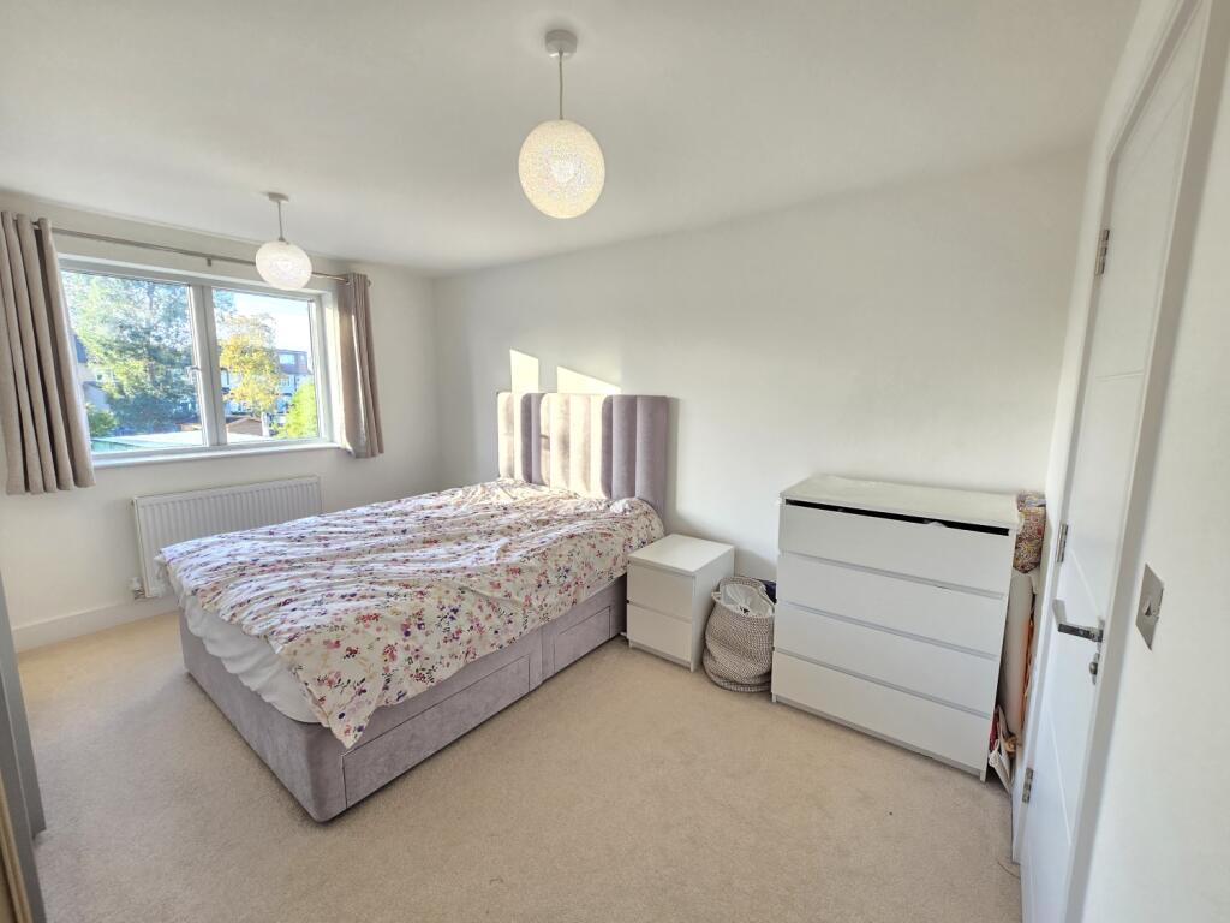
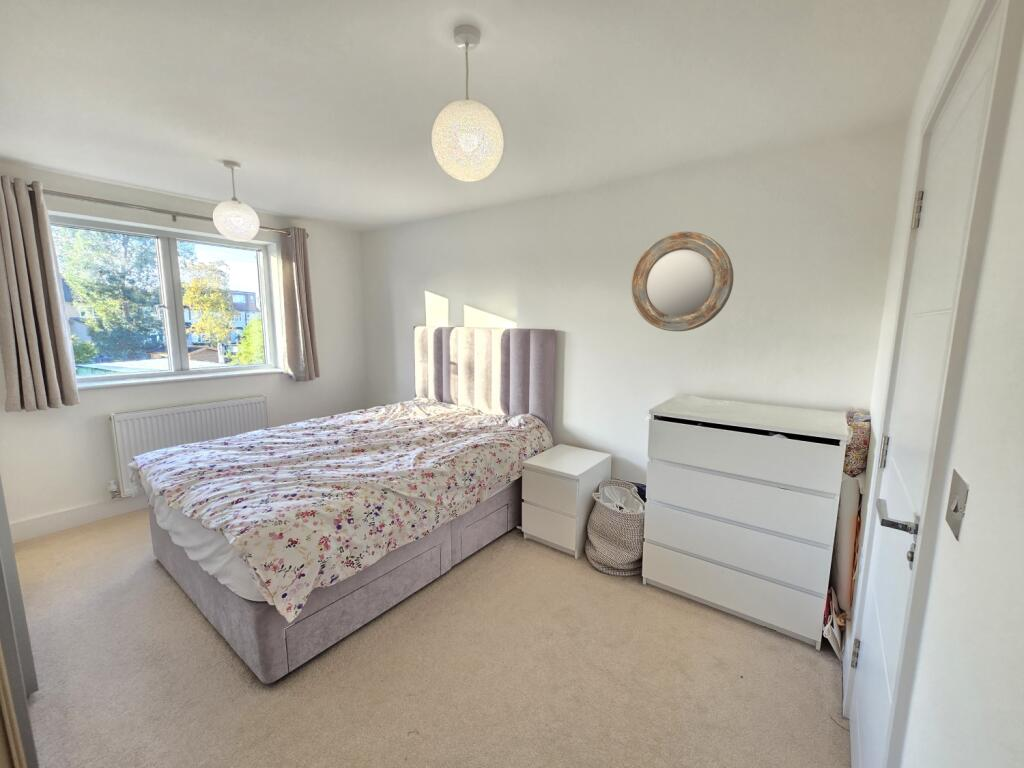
+ home mirror [630,231,734,332]
